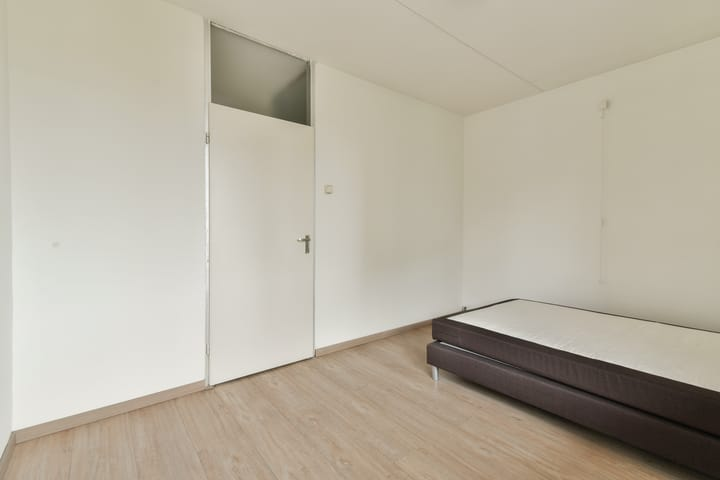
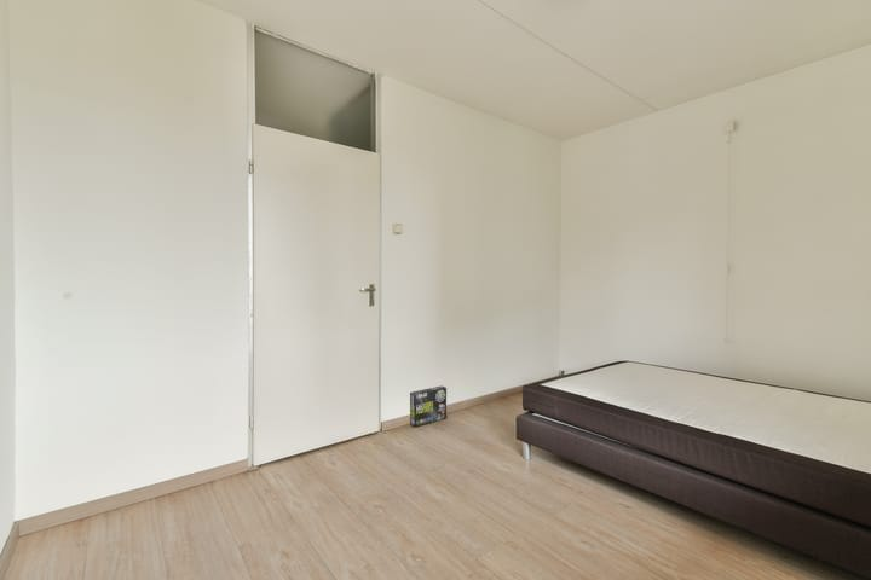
+ box [409,384,448,428]
